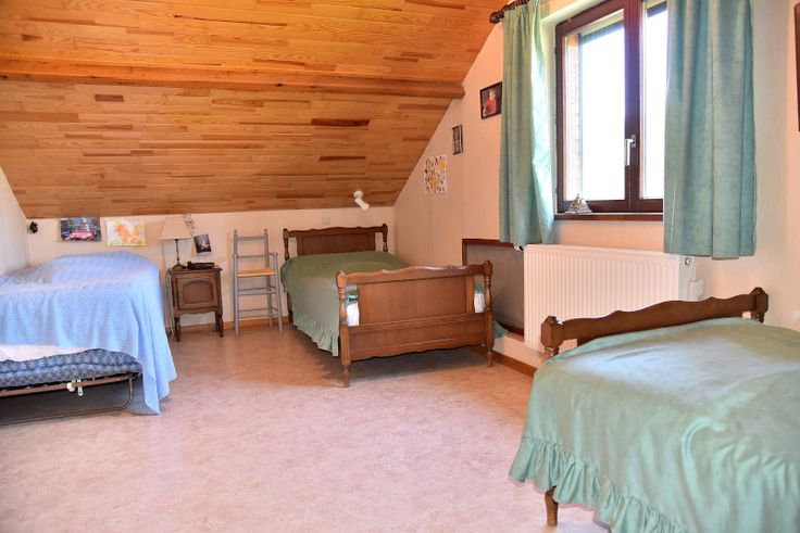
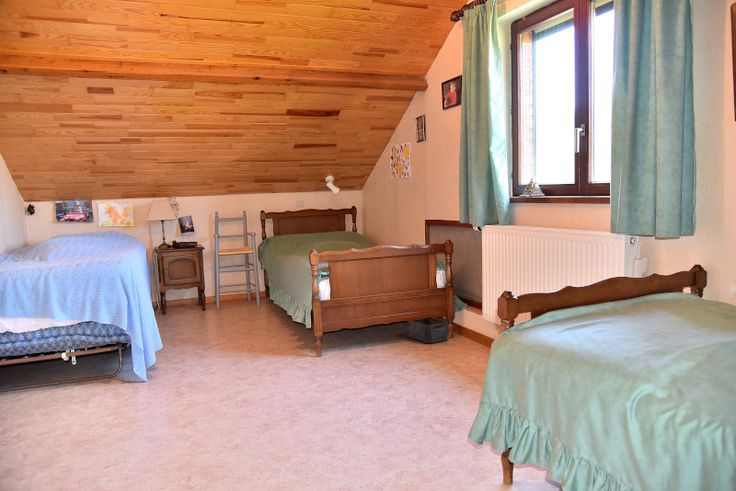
+ storage bin [406,317,449,344]
